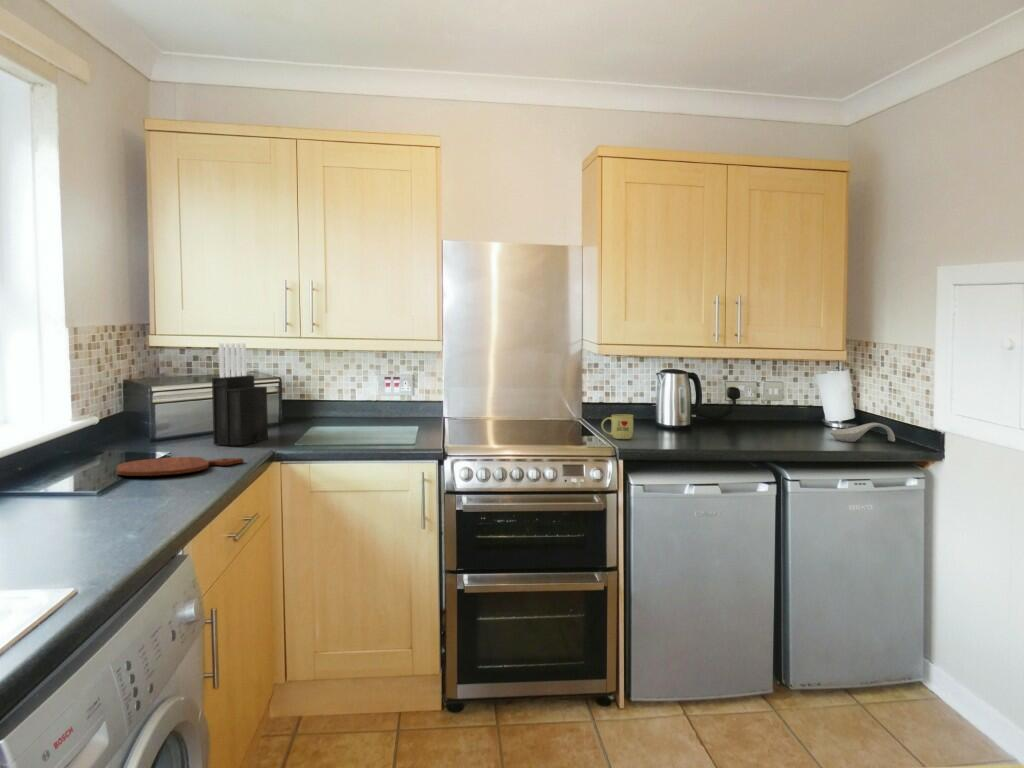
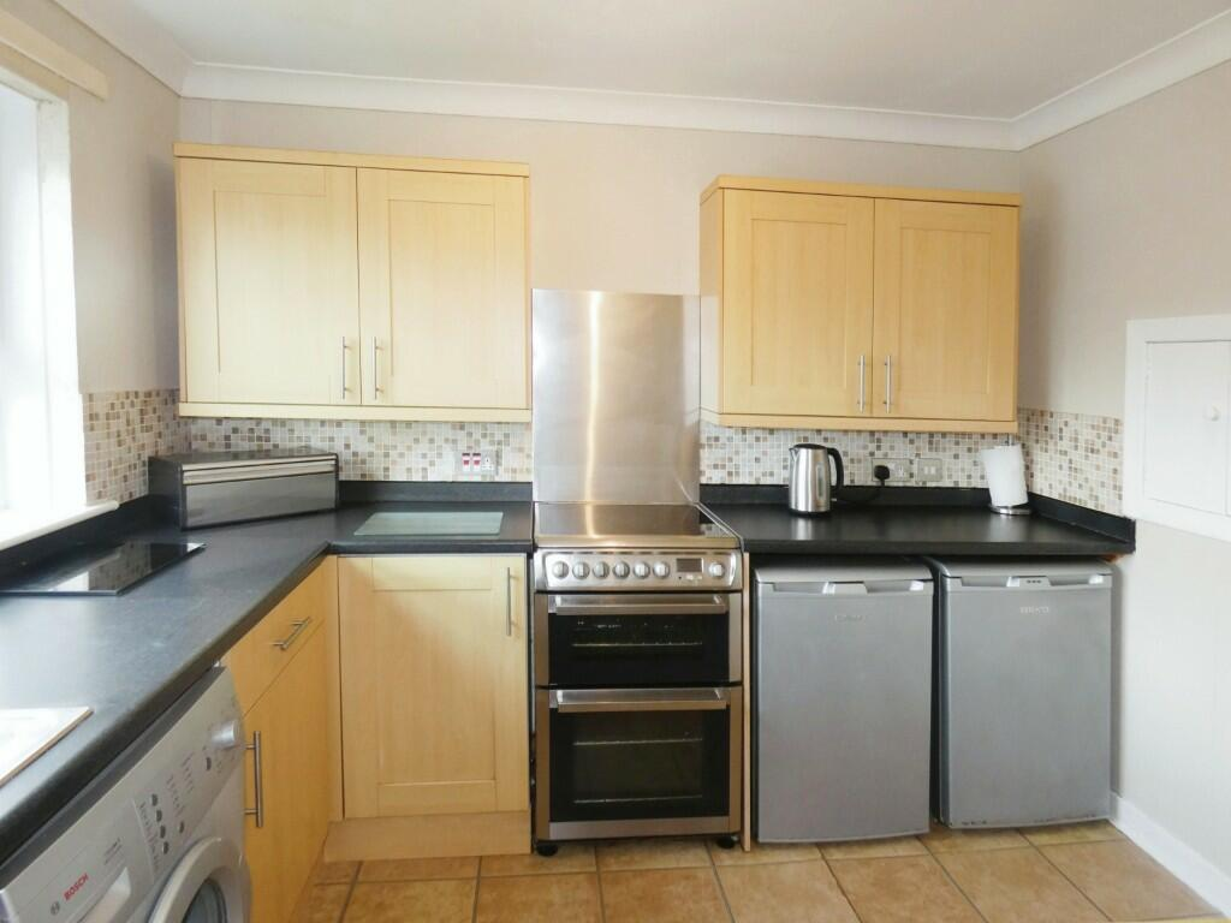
- cutting board [115,456,245,477]
- knife block [211,343,269,446]
- mug [600,413,634,440]
- spoon rest [829,422,896,443]
